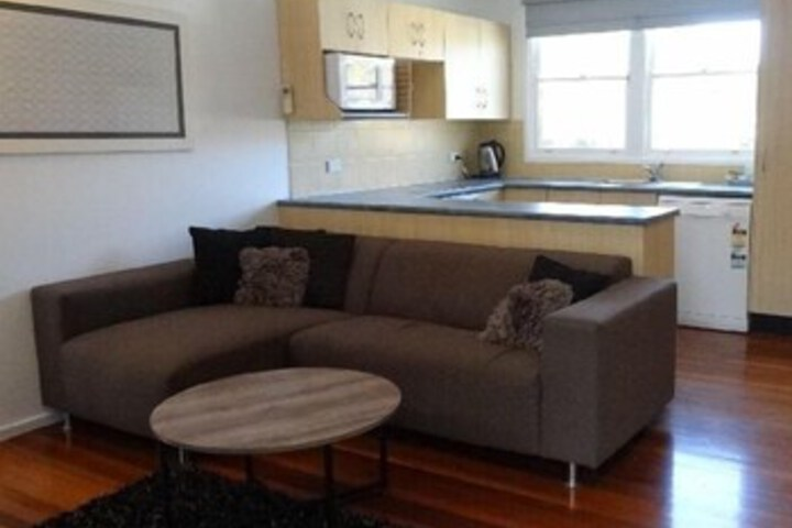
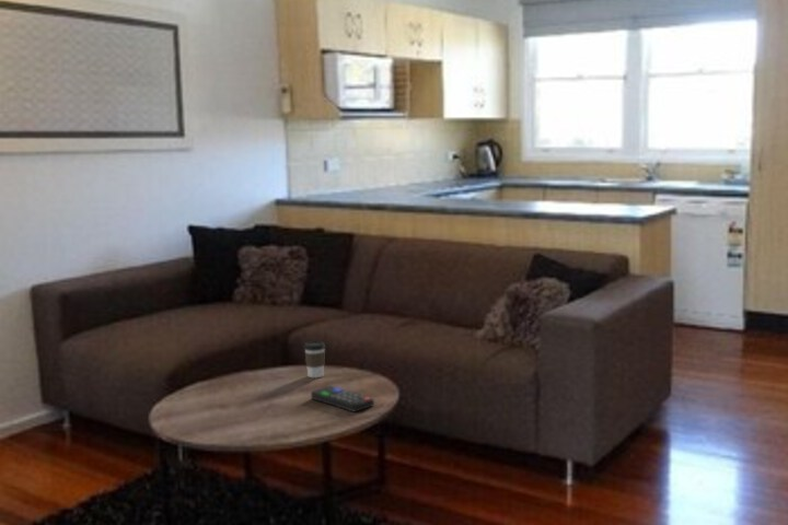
+ remote control [310,385,374,413]
+ coffee cup [303,340,326,378]
